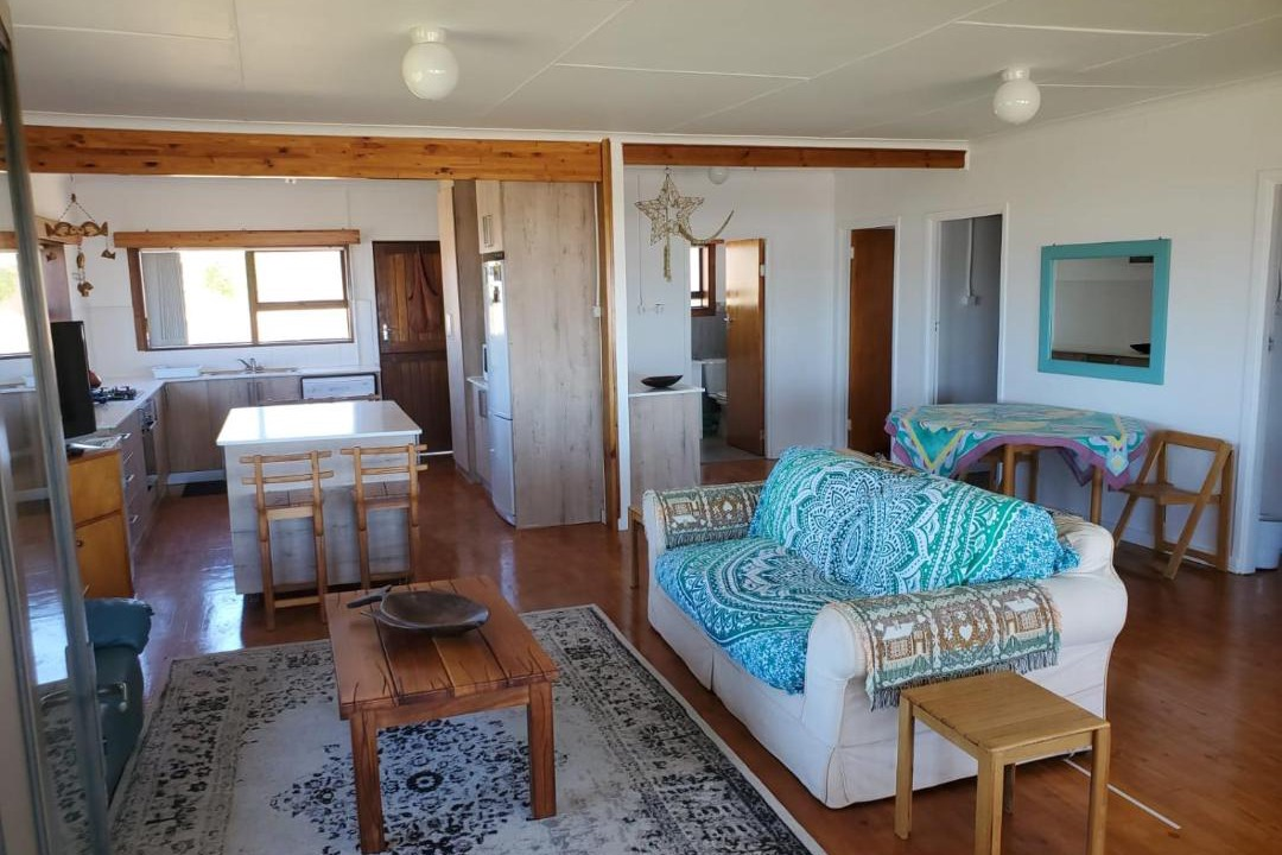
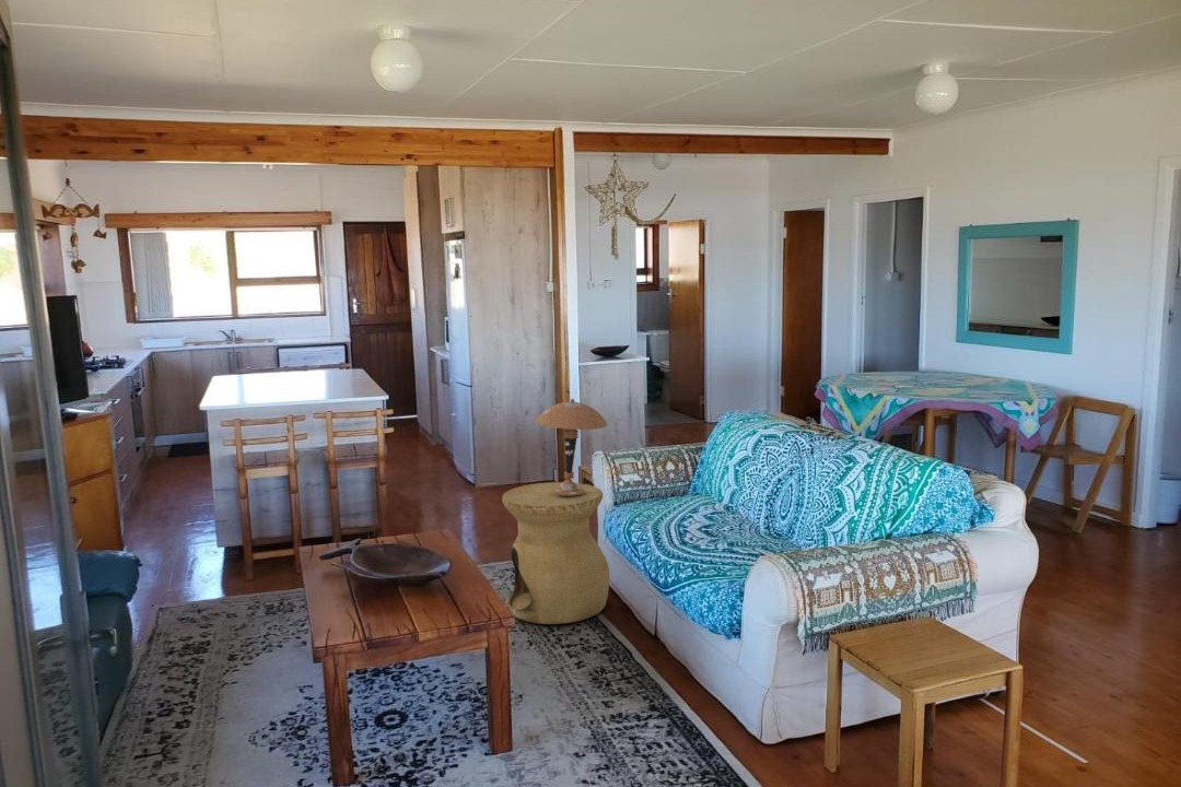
+ table lamp [535,398,608,496]
+ side table [501,481,611,625]
